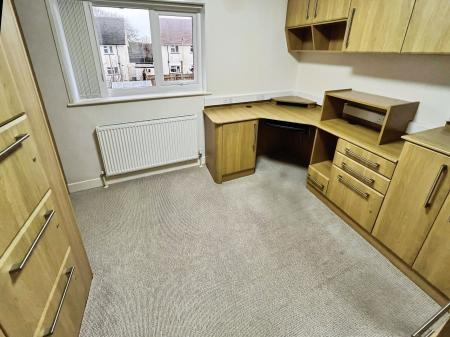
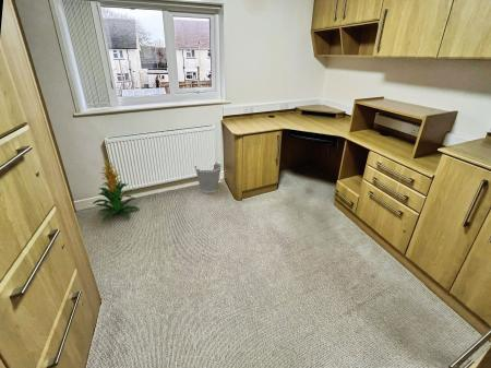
+ indoor plant [92,157,140,222]
+ wastebasket [193,162,223,194]
